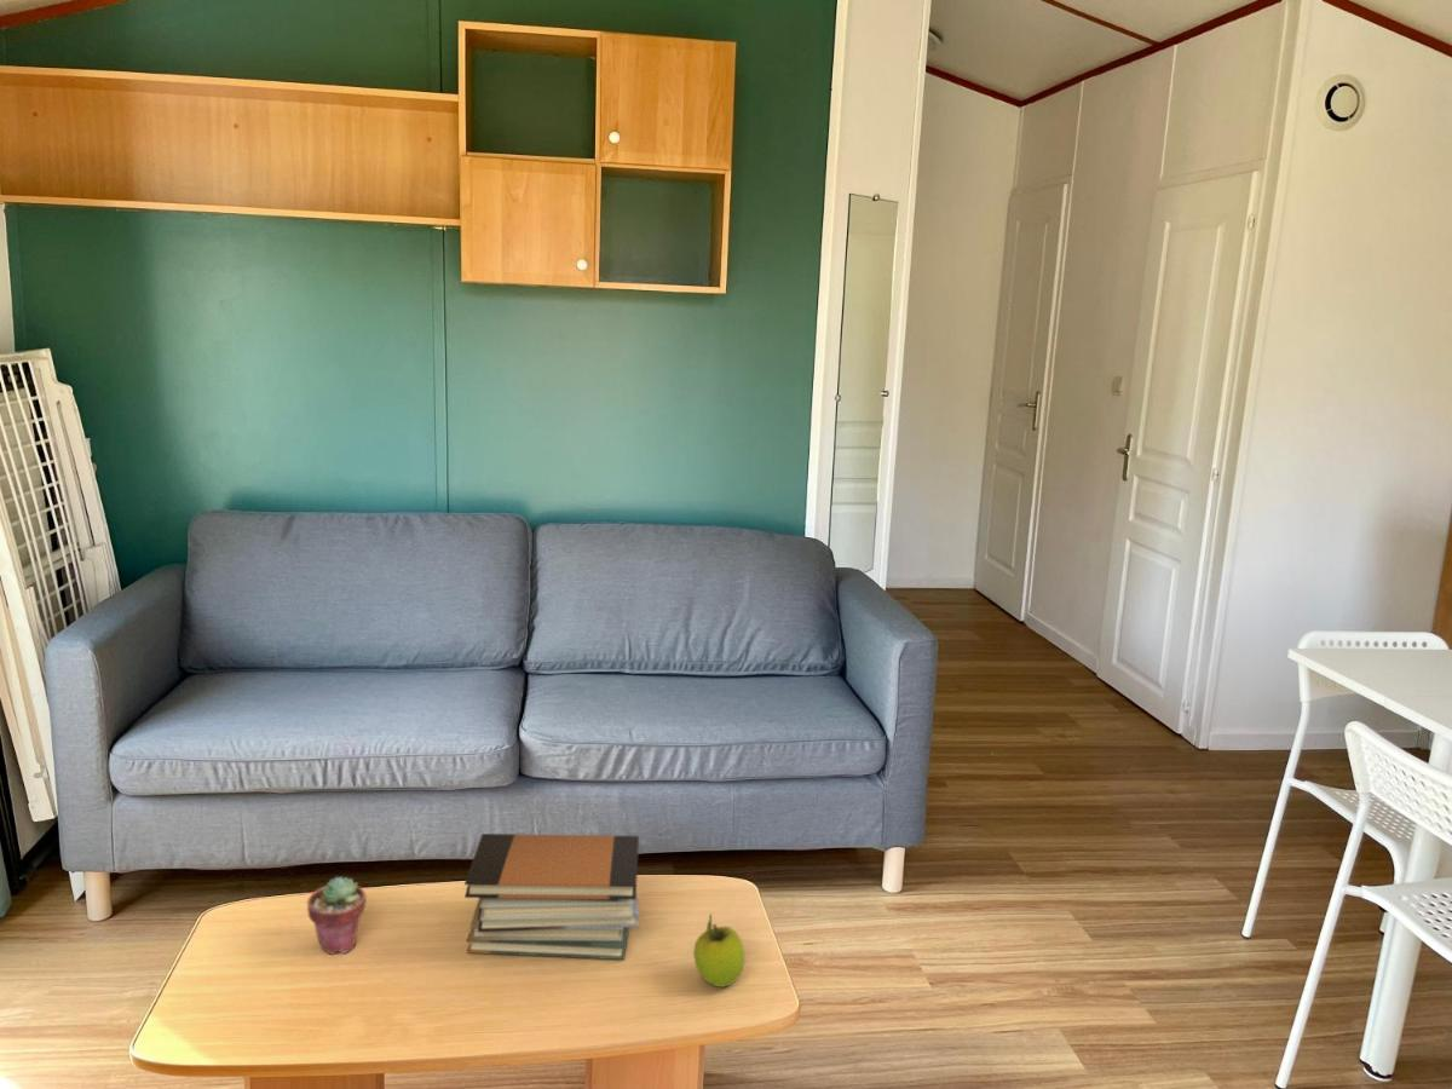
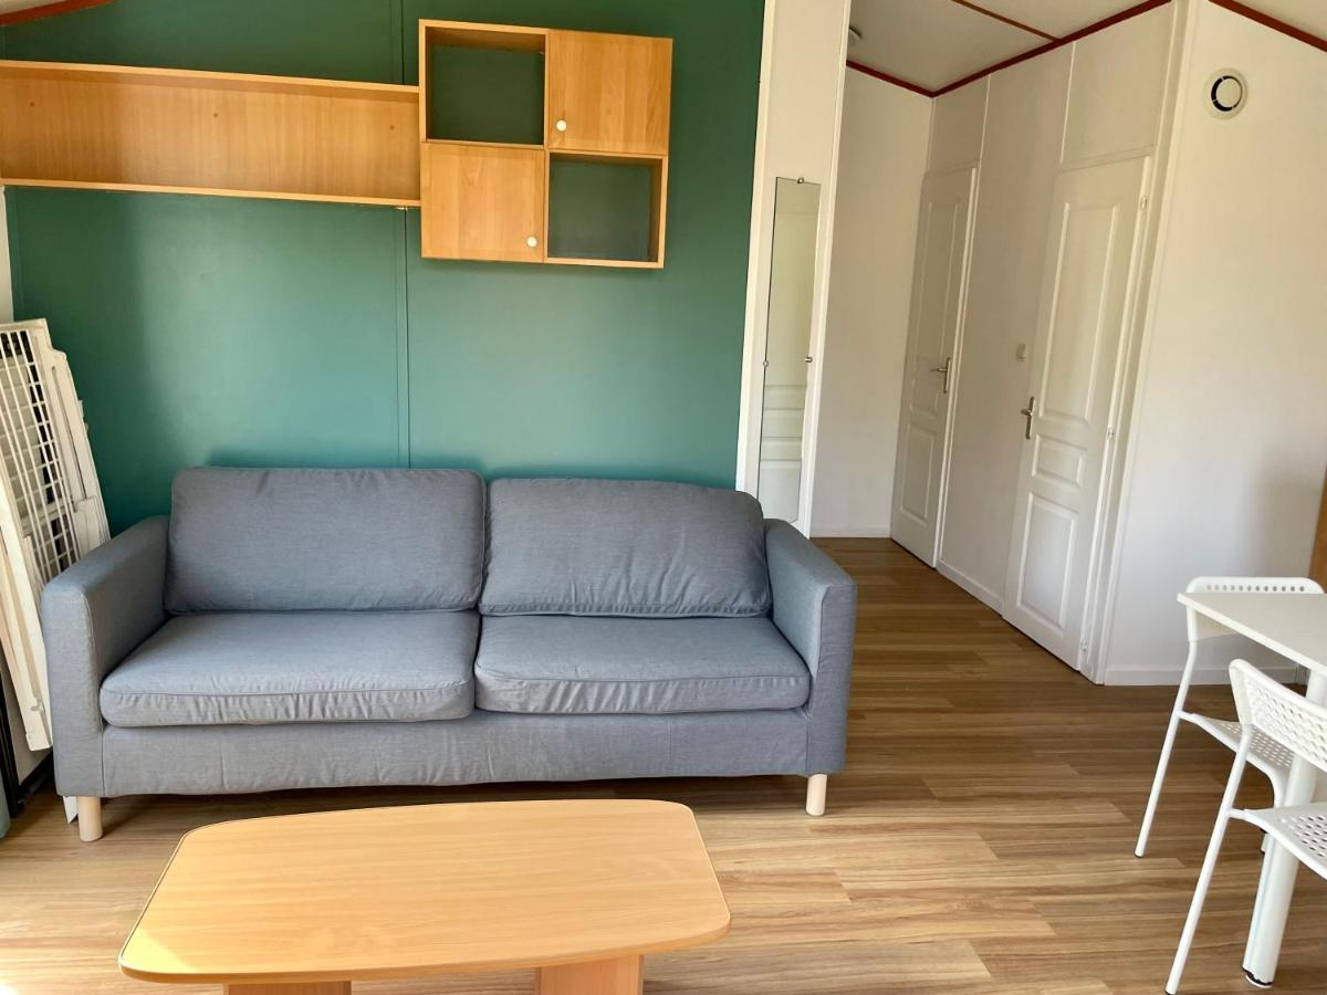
- fruit [692,912,745,989]
- potted succulent [306,875,368,955]
- book stack [463,832,640,961]
